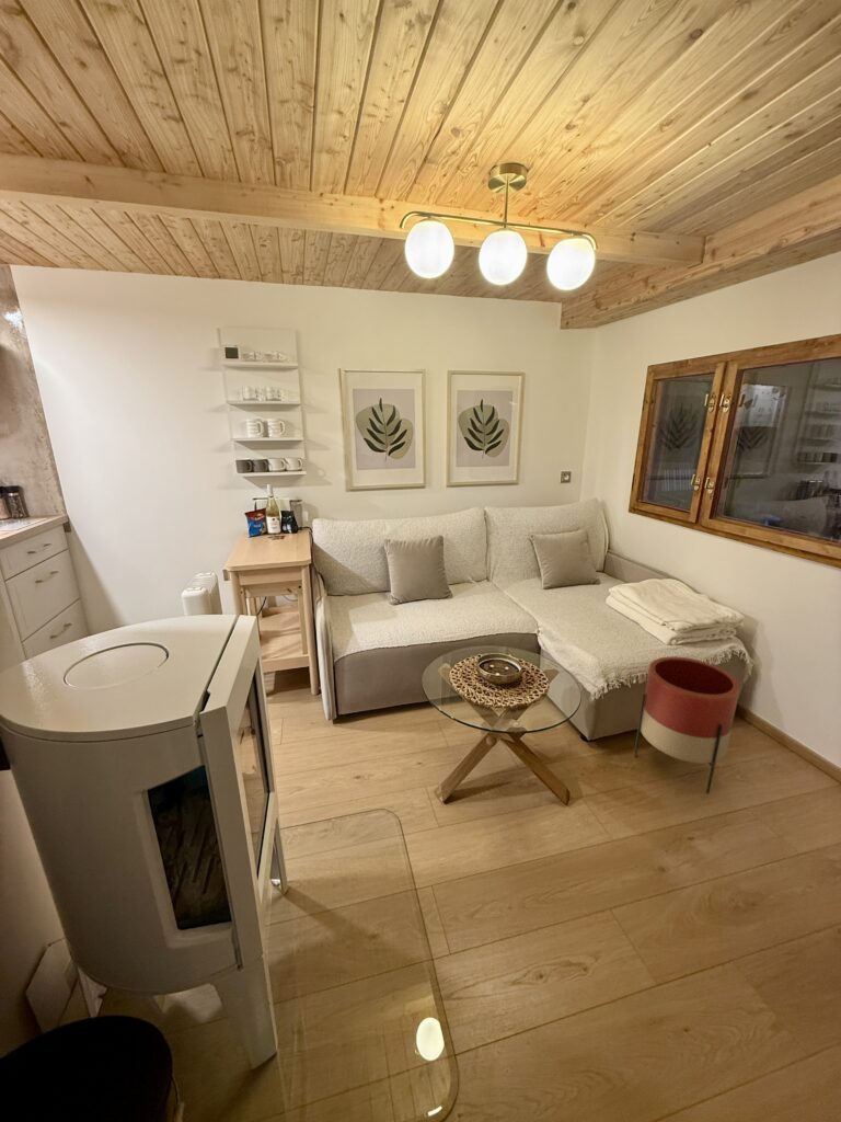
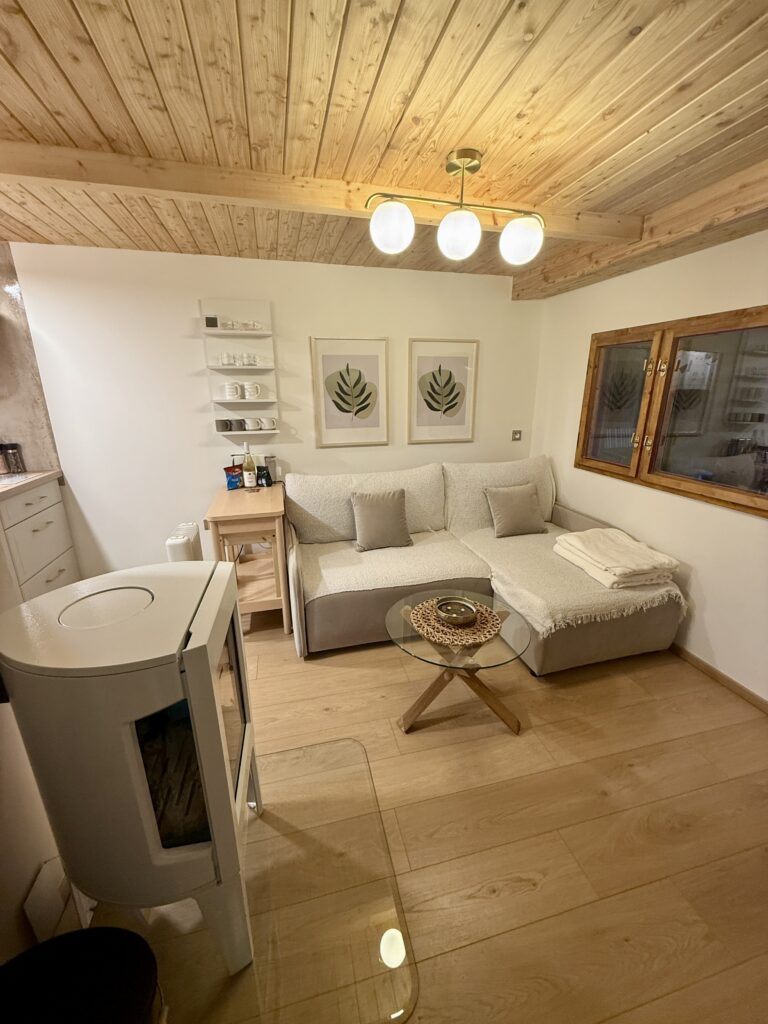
- planter [633,655,741,794]
